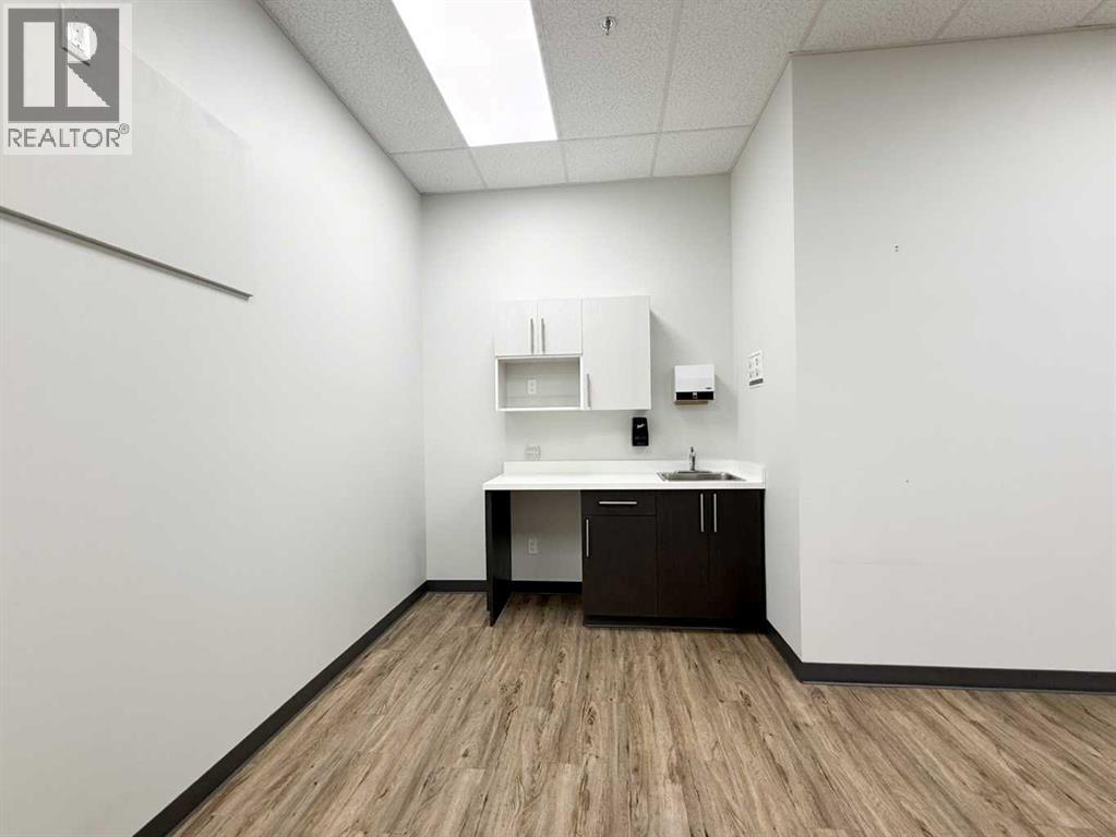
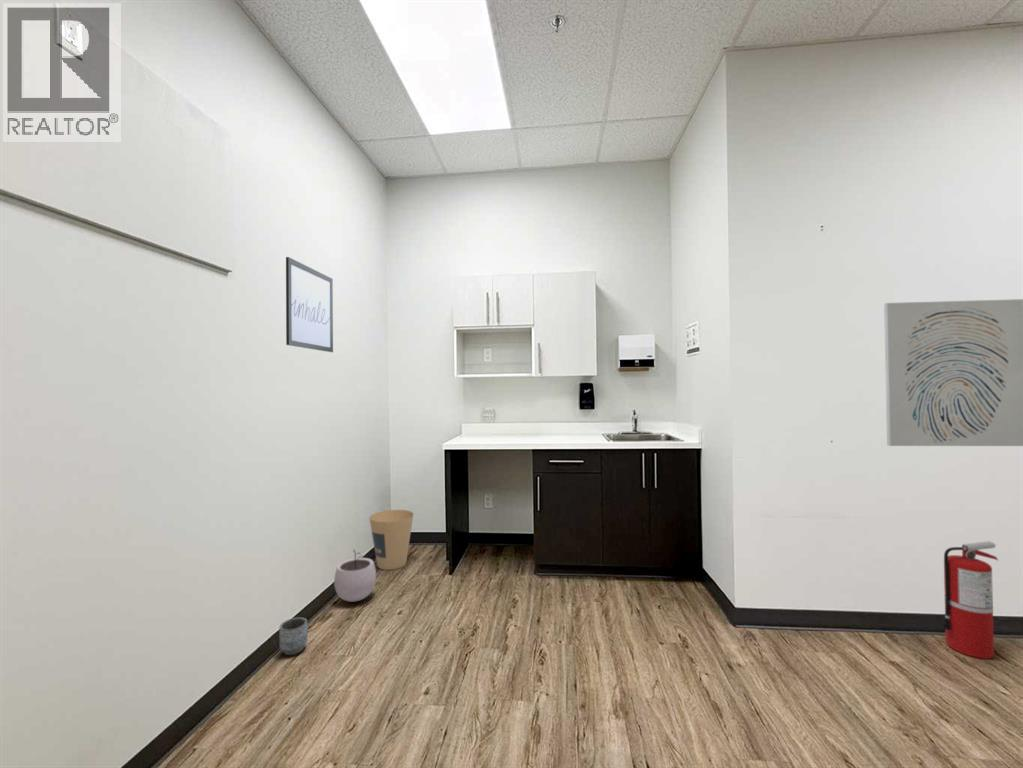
+ wall art [285,256,334,353]
+ trash can [368,509,414,571]
+ plant pot [333,549,377,603]
+ fire extinguisher [941,540,999,660]
+ planter [278,616,309,656]
+ wall art [883,298,1023,447]
